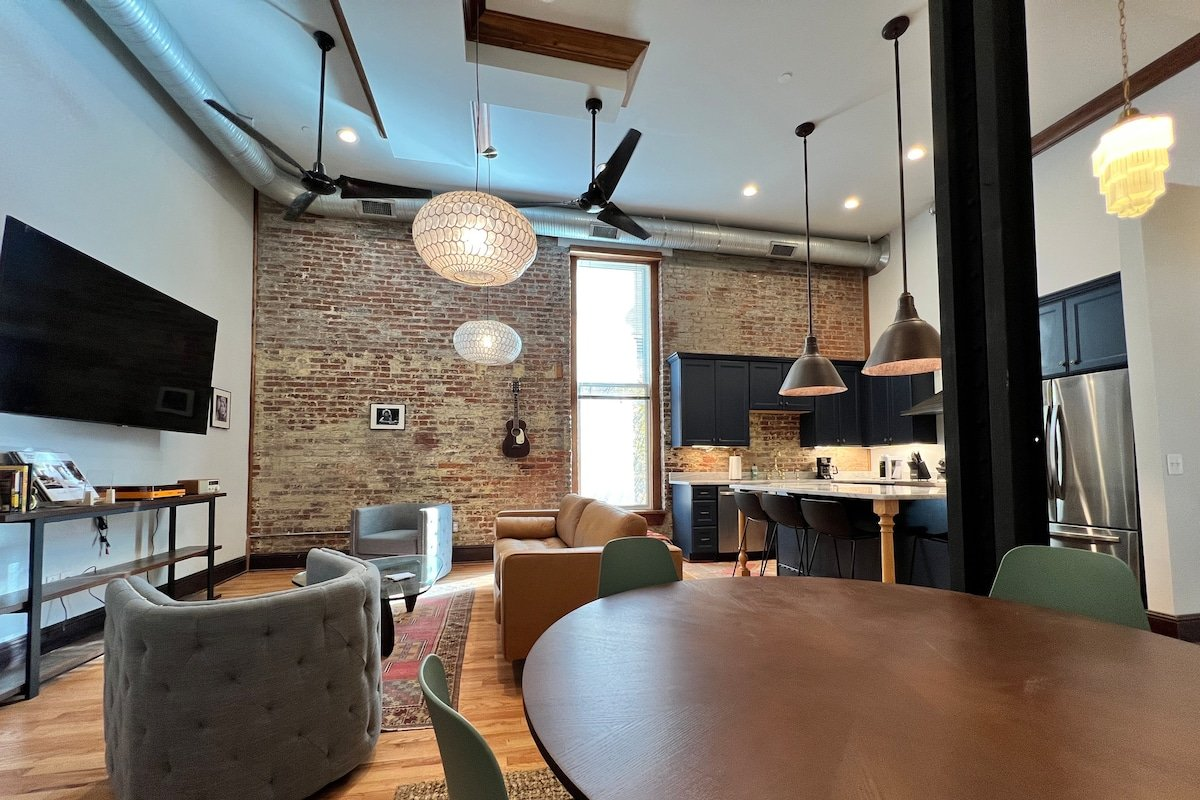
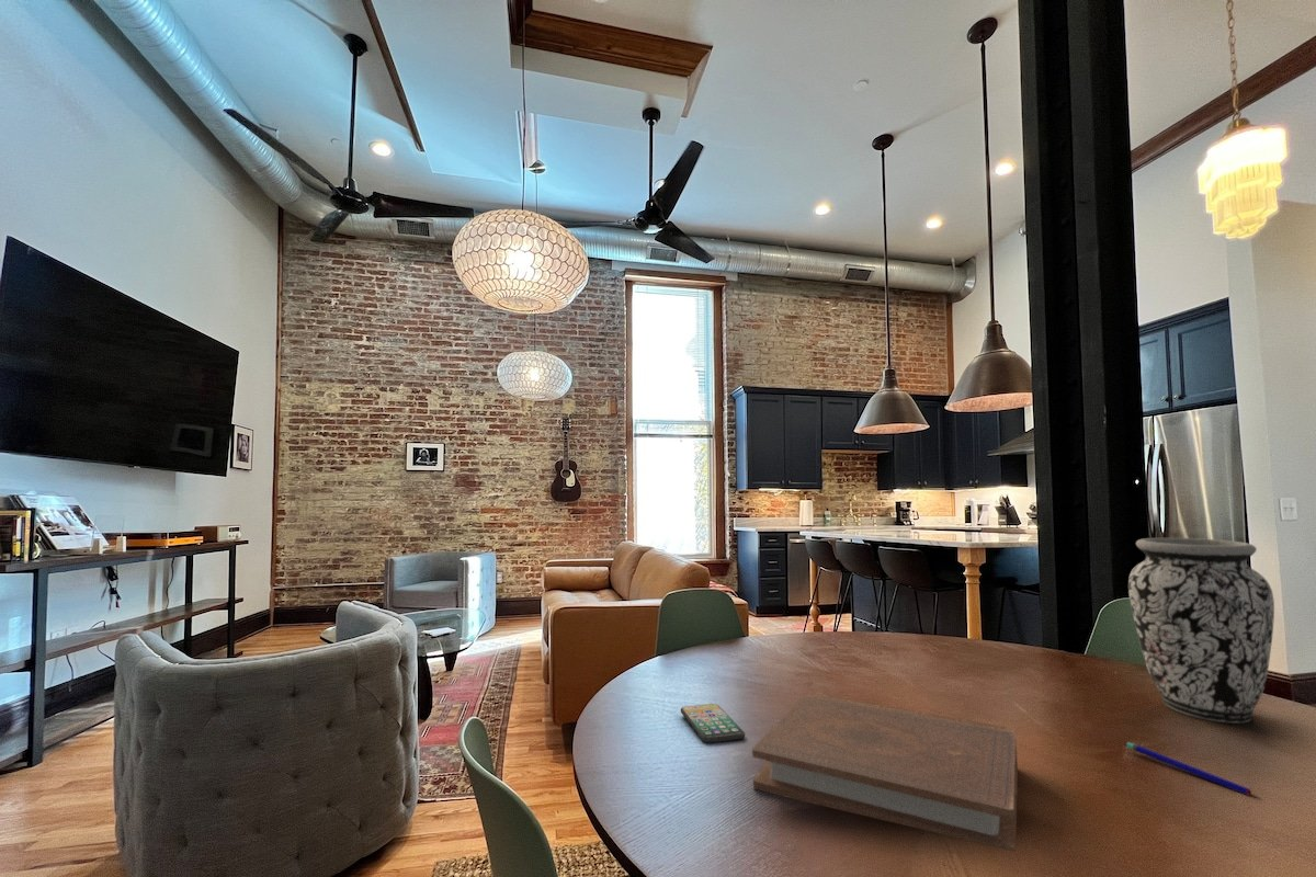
+ book [751,693,1019,852]
+ smartphone [680,703,746,743]
+ pen [1123,740,1252,796]
+ vase [1127,537,1275,725]
